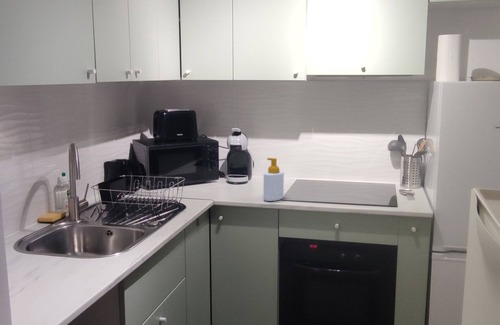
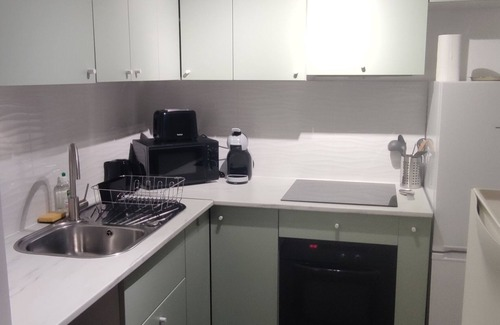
- soap bottle [263,157,285,202]
